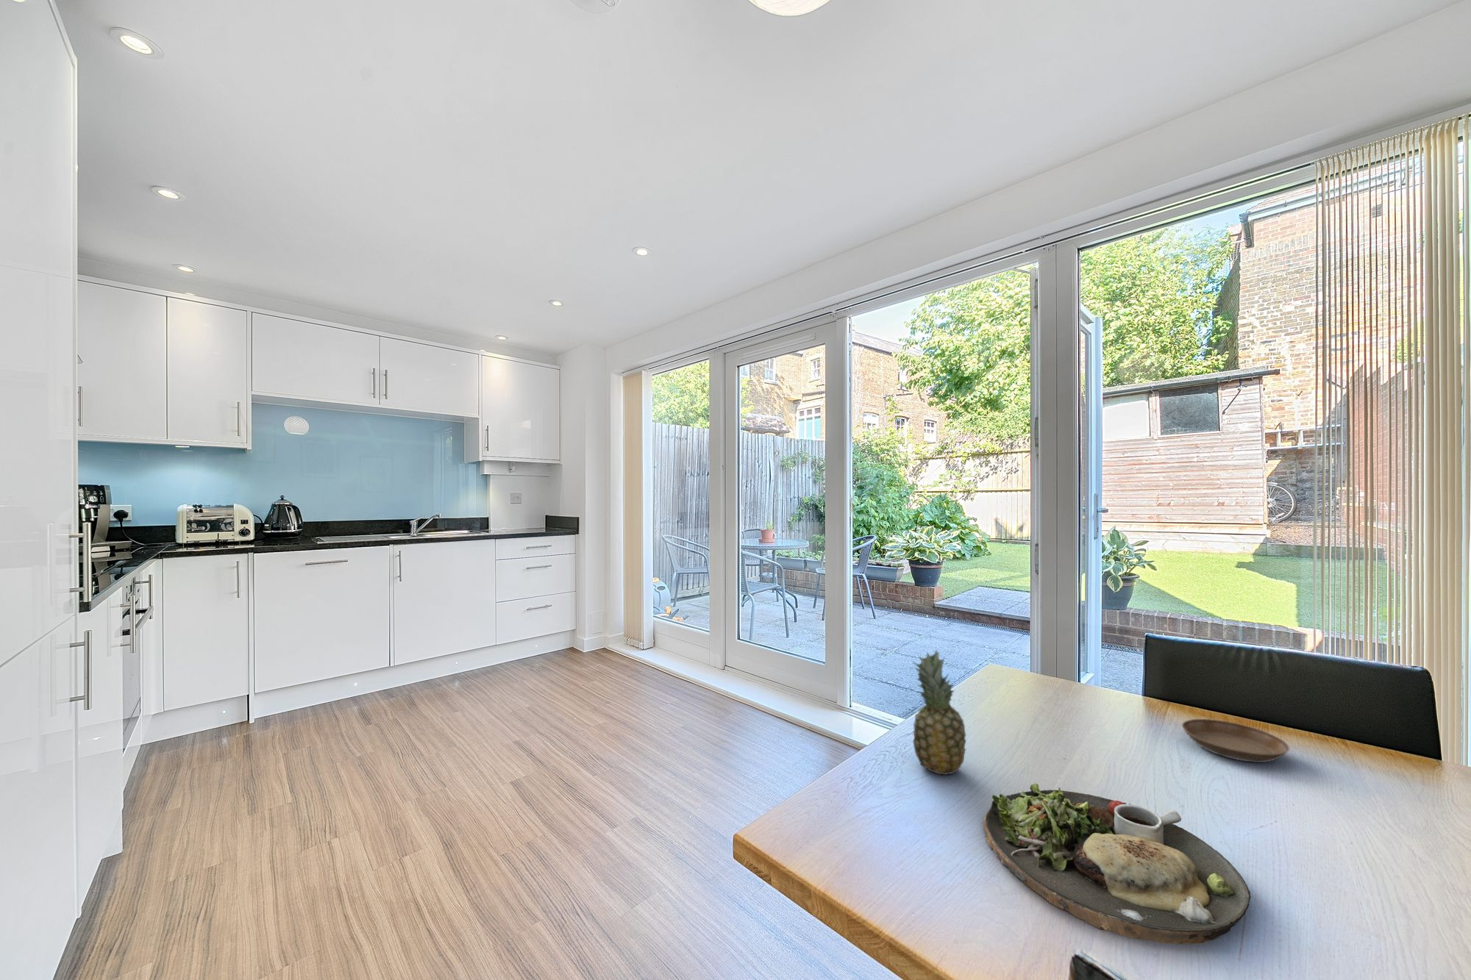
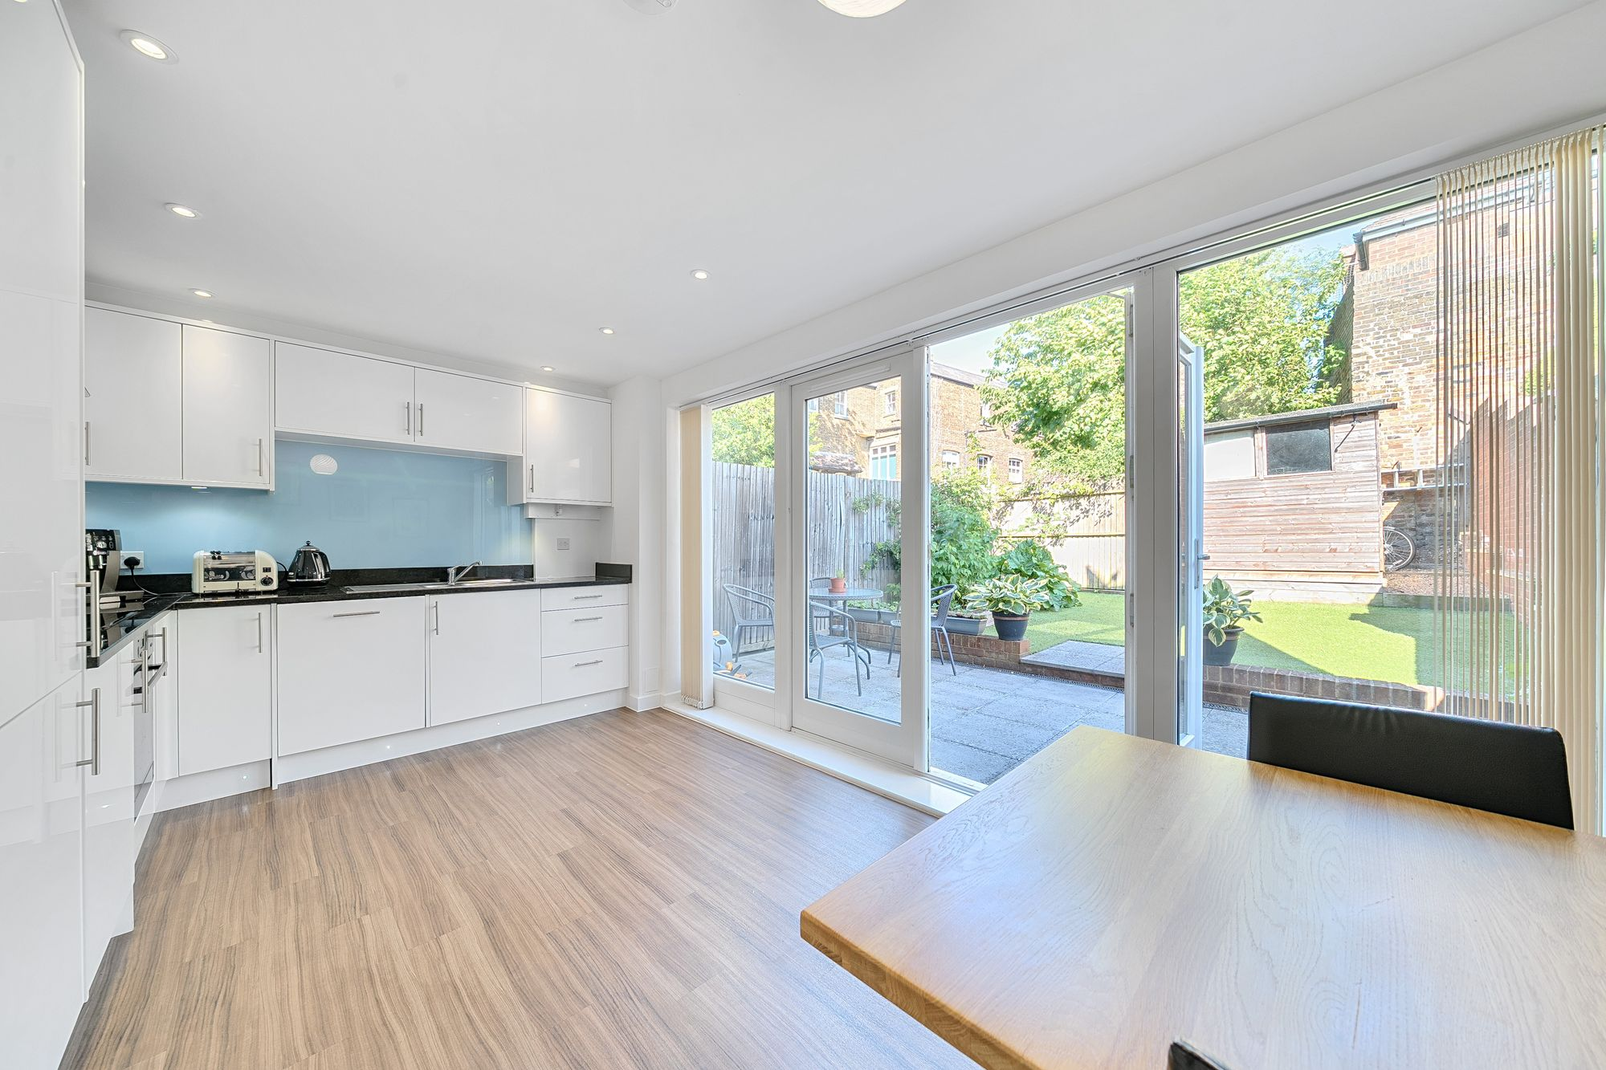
- fruit [912,649,967,775]
- saucer [1181,719,1291,763]
- dinner plate [982,783,1252,945]
